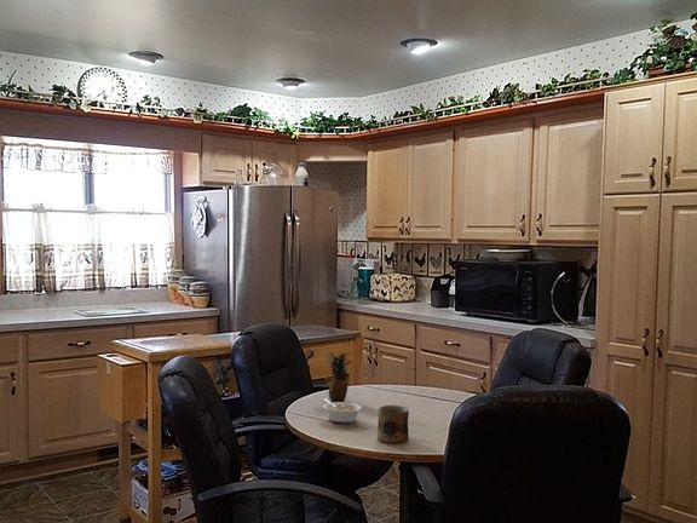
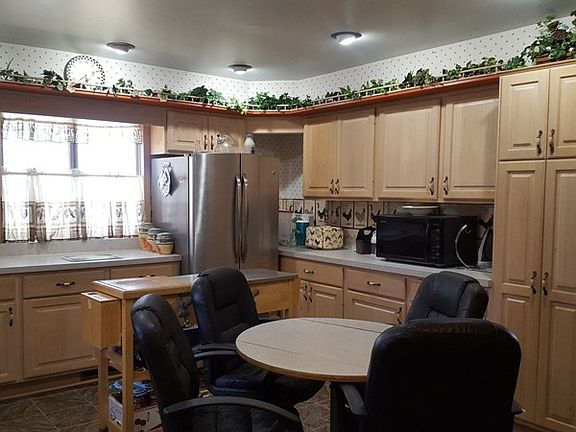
- mug [376,404,410,446]
- fruit [324,351,352,403]
- legume [322,397,363,425]
